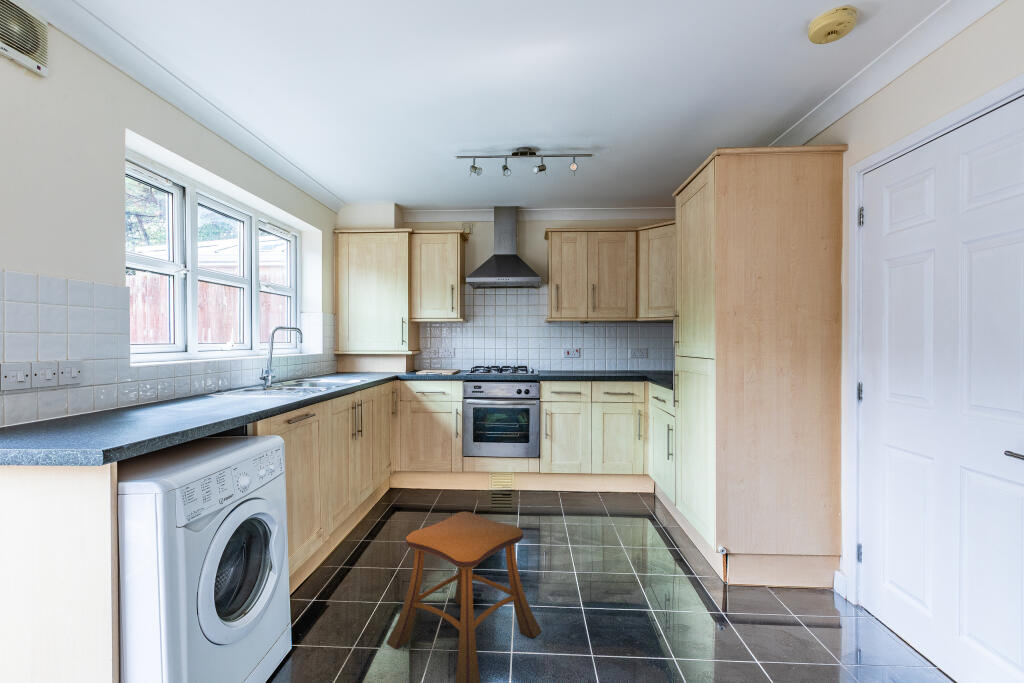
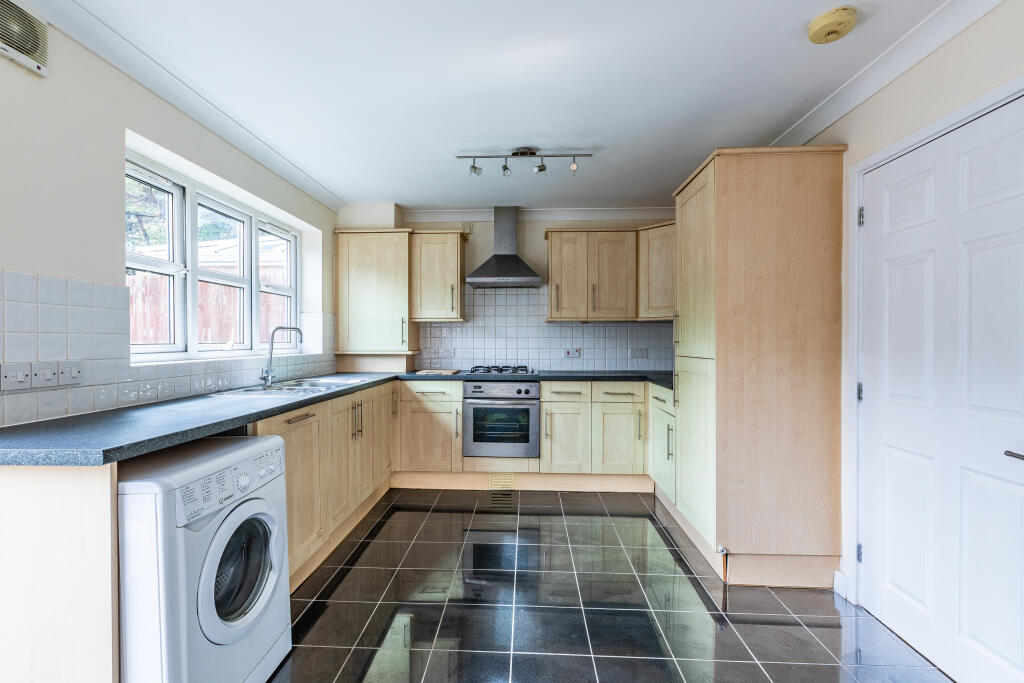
- stool [385,511,542,683]
